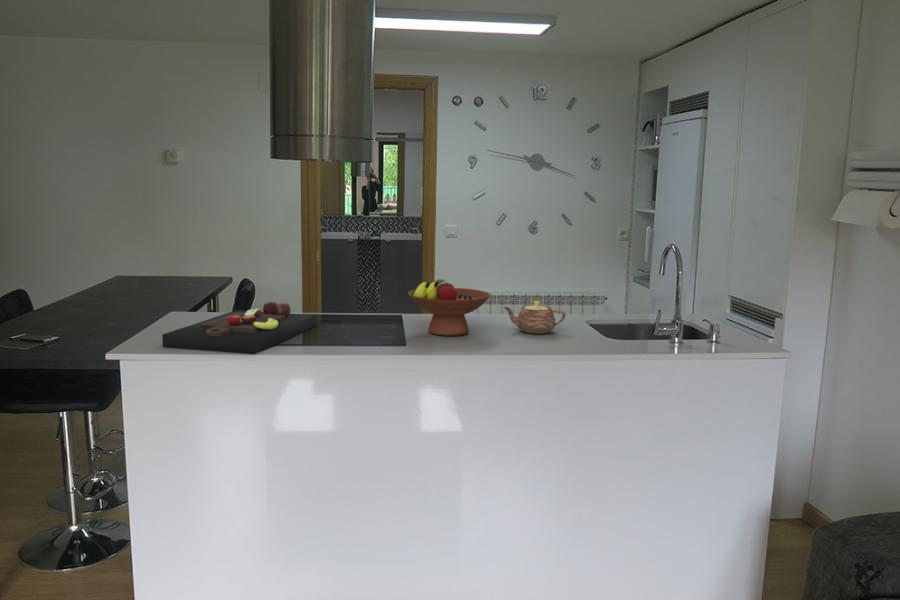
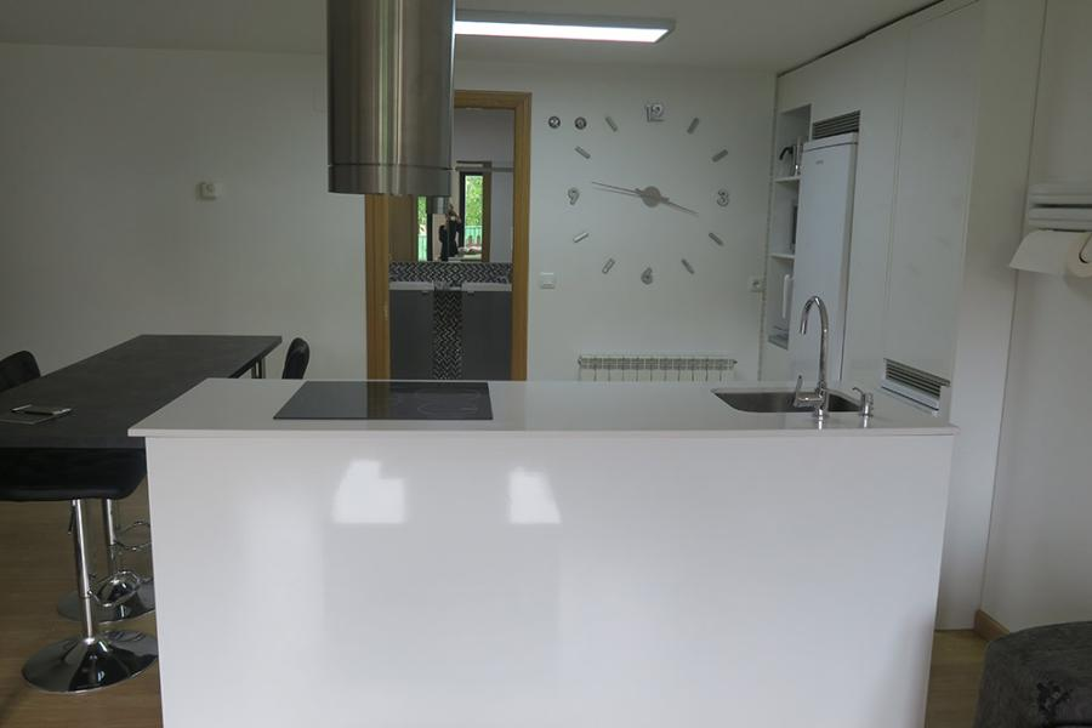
- cutting board [161,301,316,355]
- teapot [502,300,567,335]
- fruit bowl [407,278,492,337]
